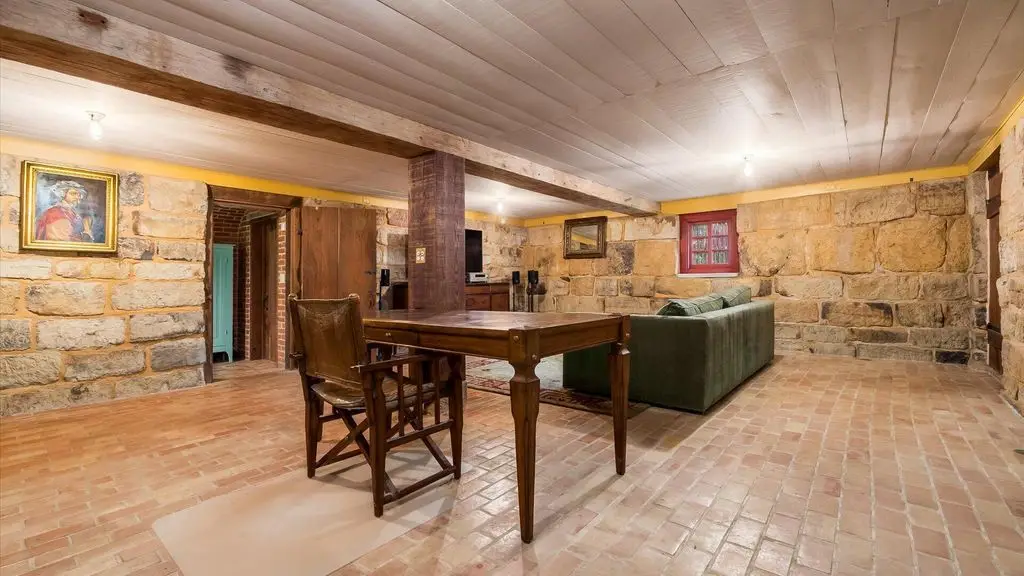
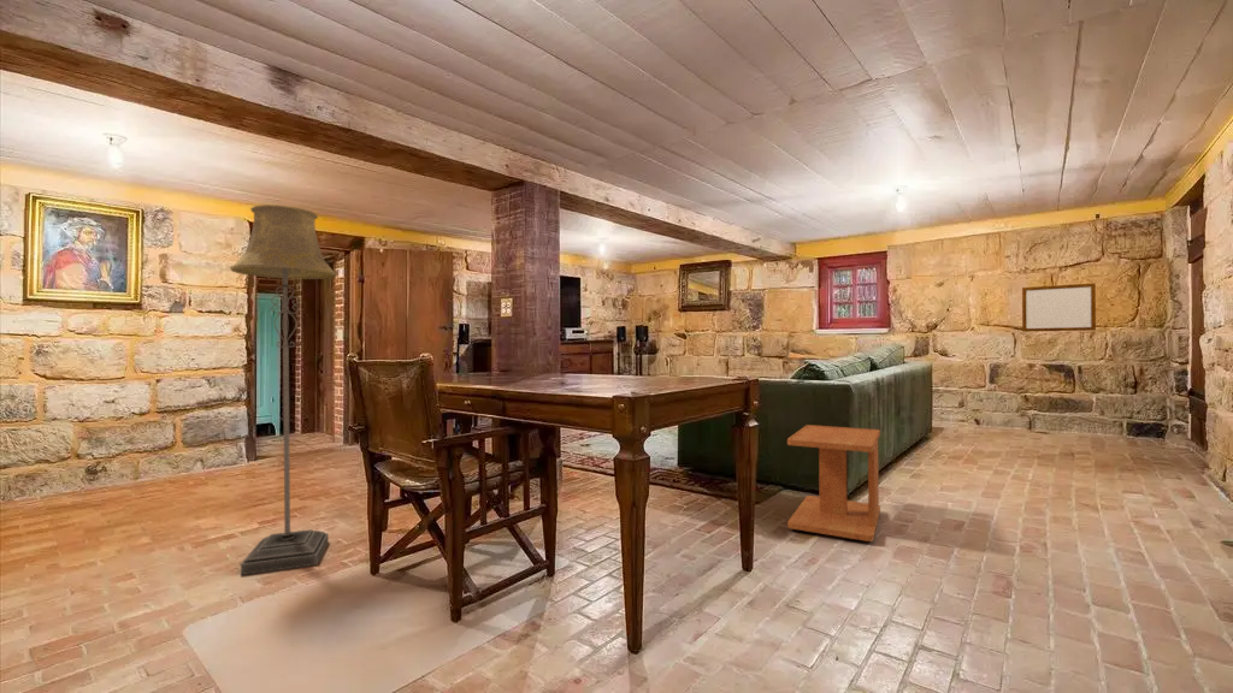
+ floor lamp [229,203,337,576]
+ side table [786,424,881,543]
+ writing board [1021,282,1097,333]
